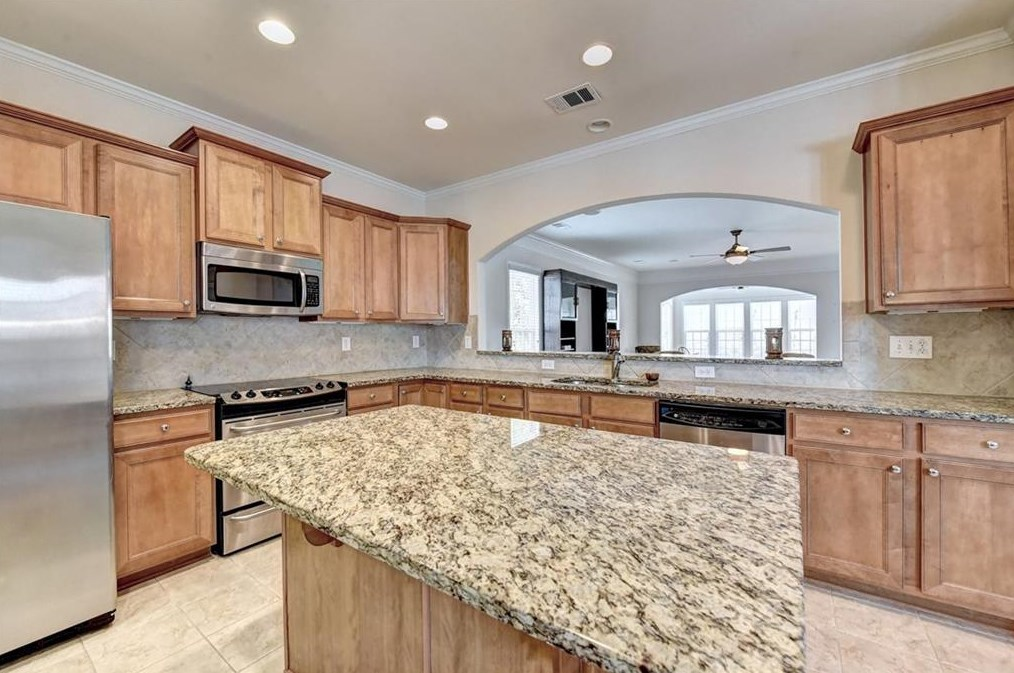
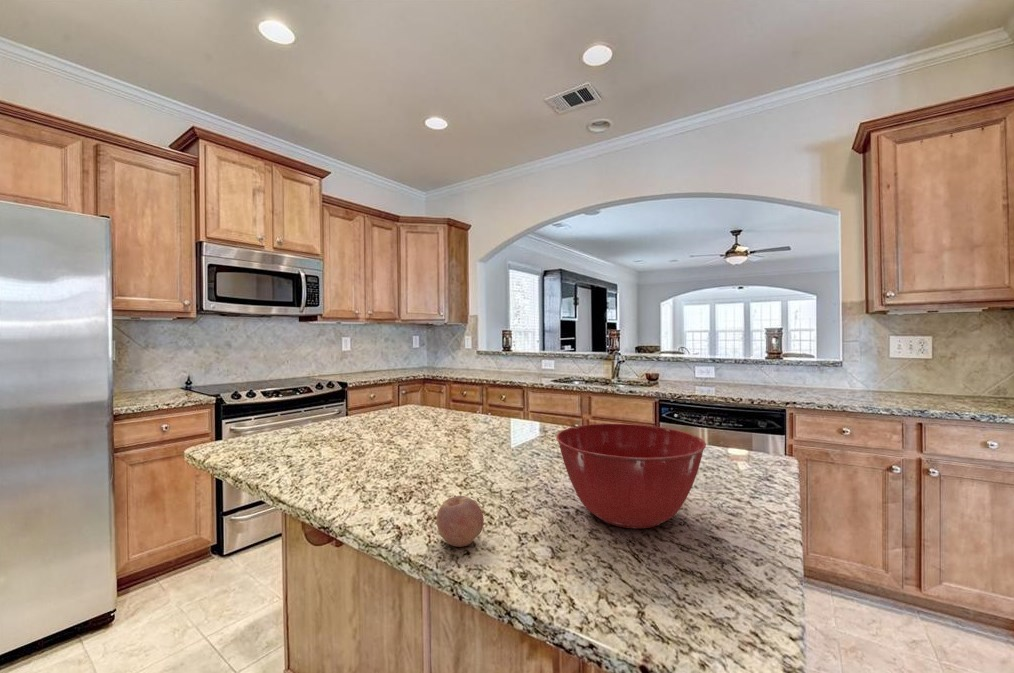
+ mixing bowl [555,423,707,529]
+ fruit [436,495,485,548]
